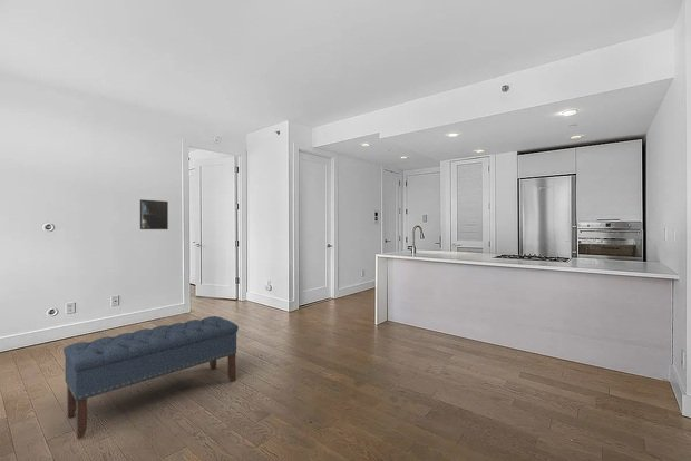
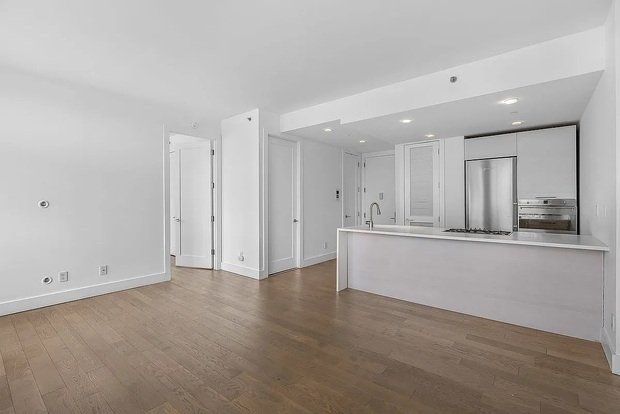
- bench [62,315,240,440]
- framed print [139,198,169,230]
